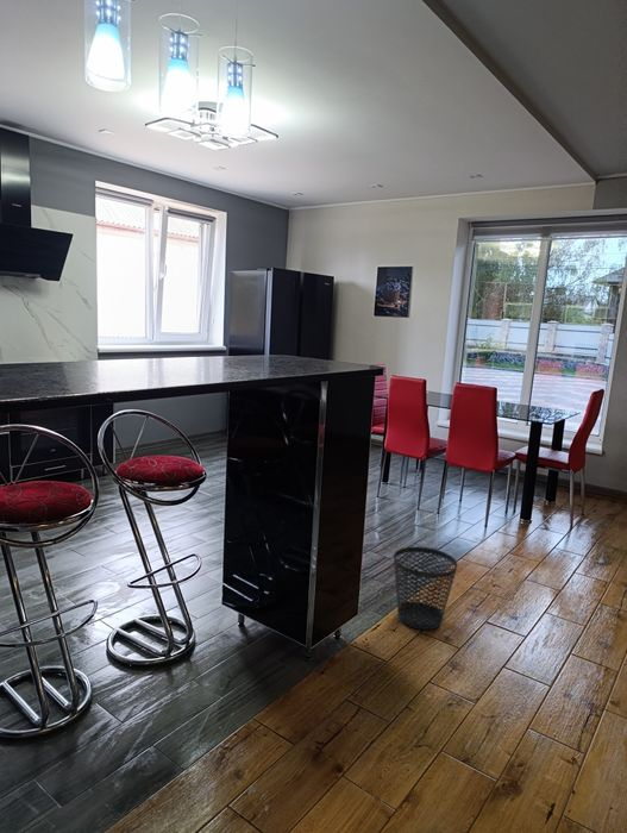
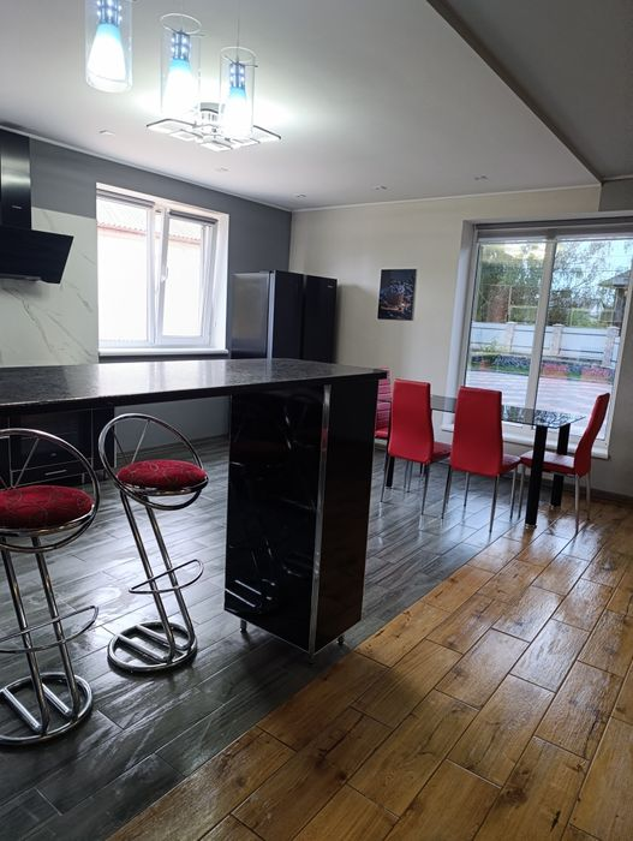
- wastebasket [393,546,459,631]
